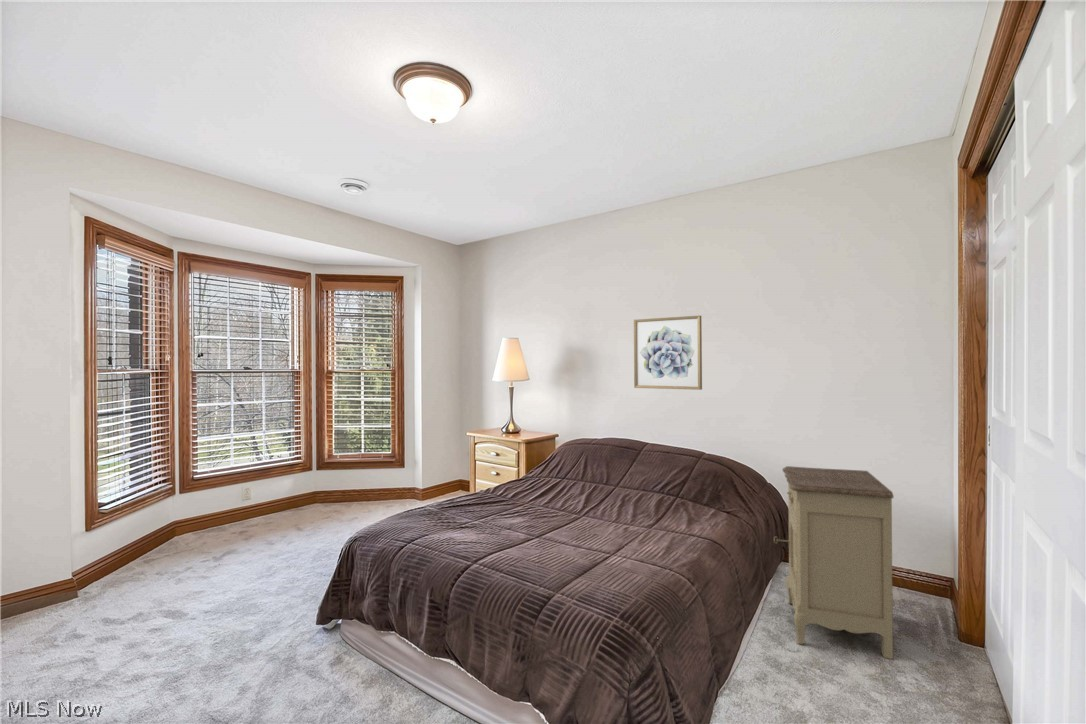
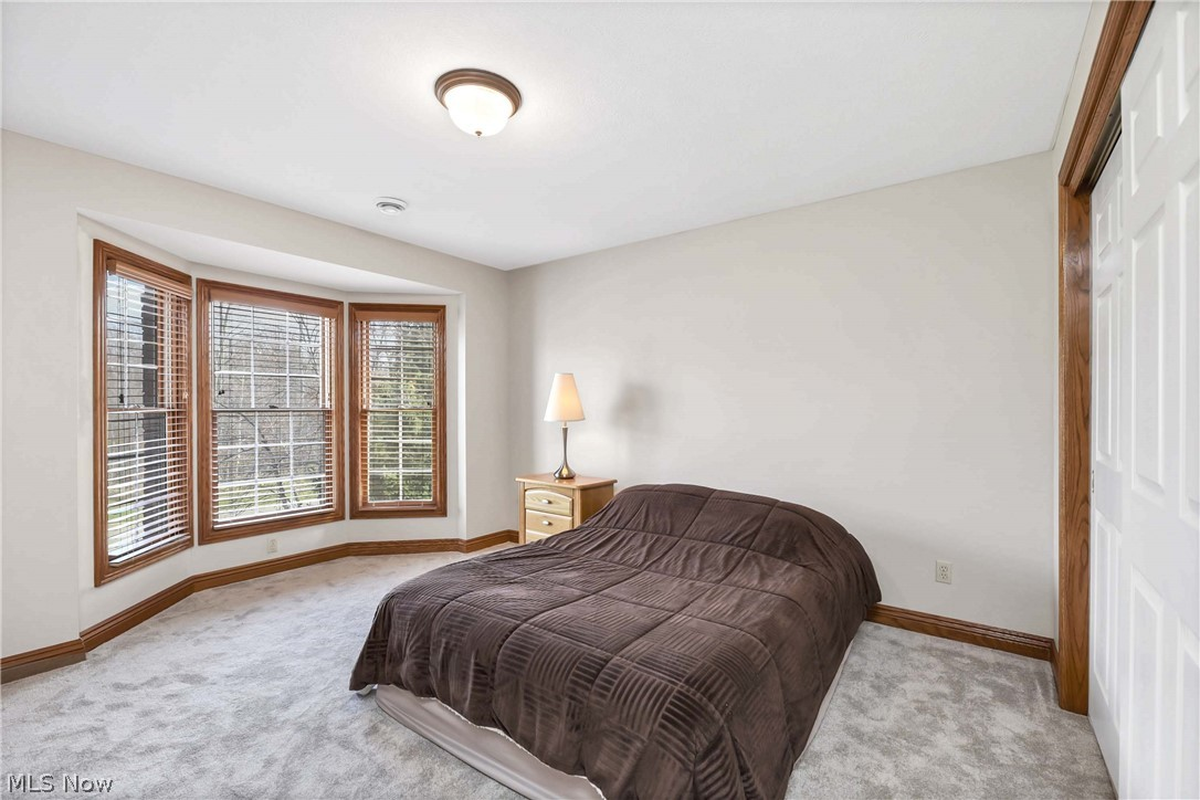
- wall art [633,315,703,391]
- nightstand [773,465,894,660]
